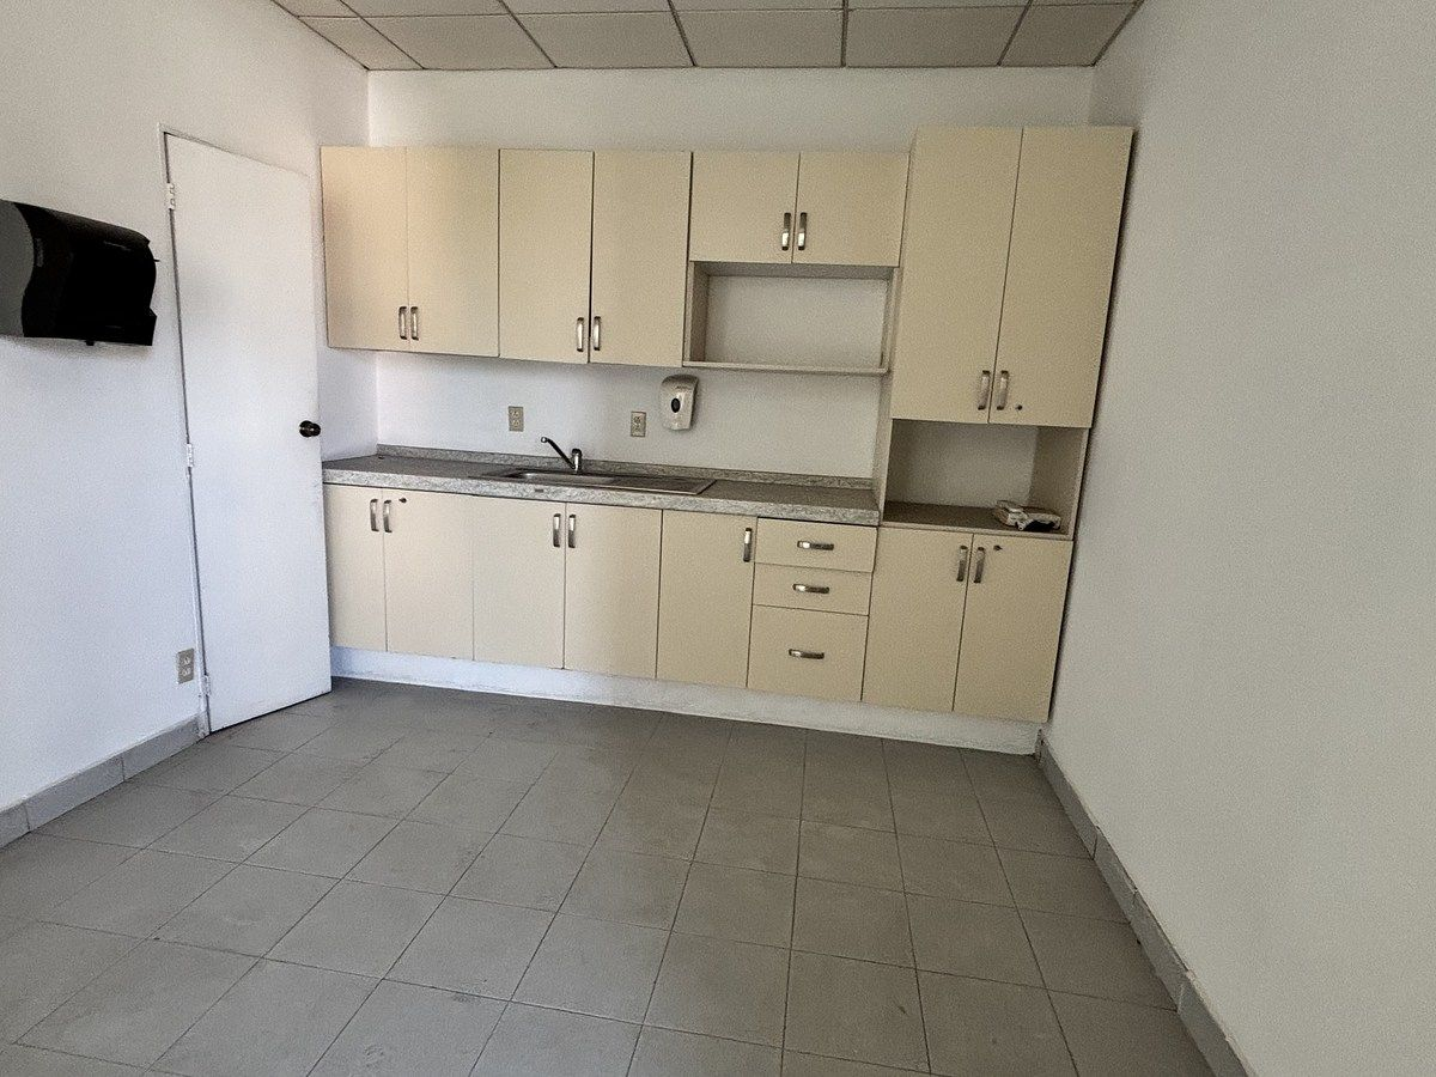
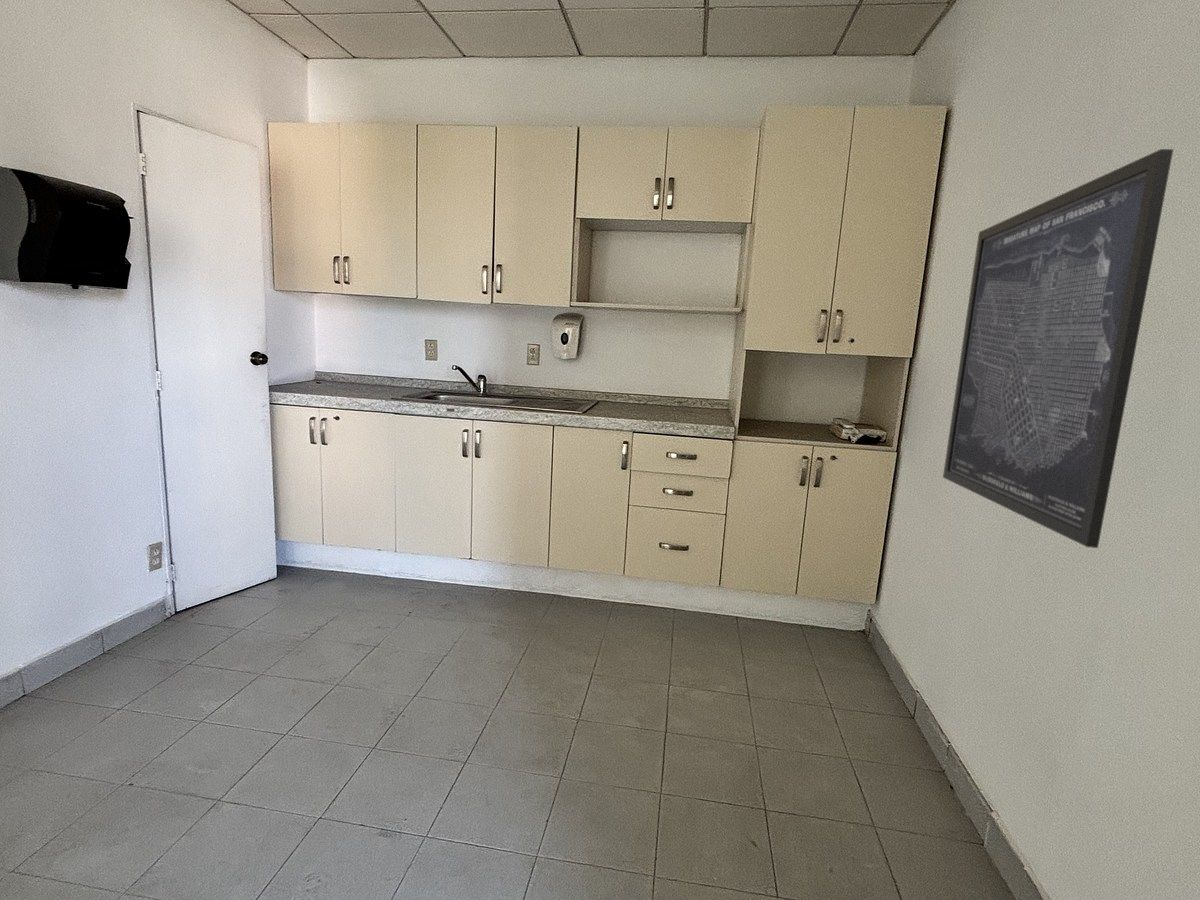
+ wall art [942,148,1174,549]
